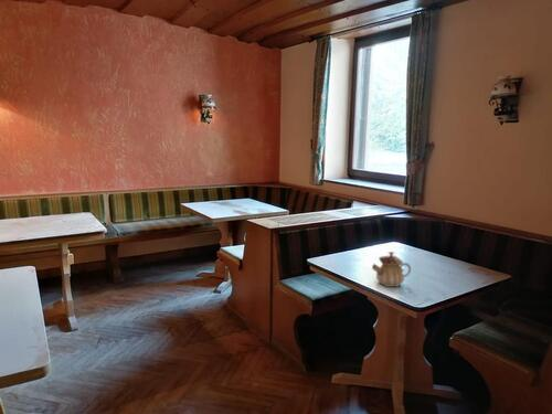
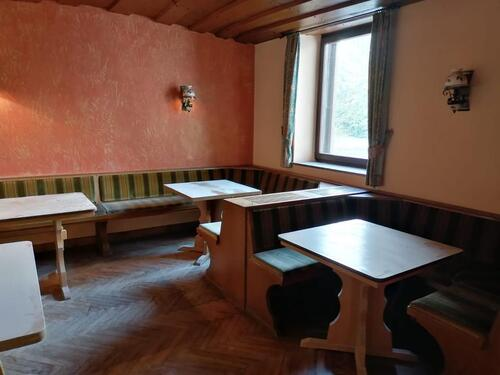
- teapot [371,251,412,288]
